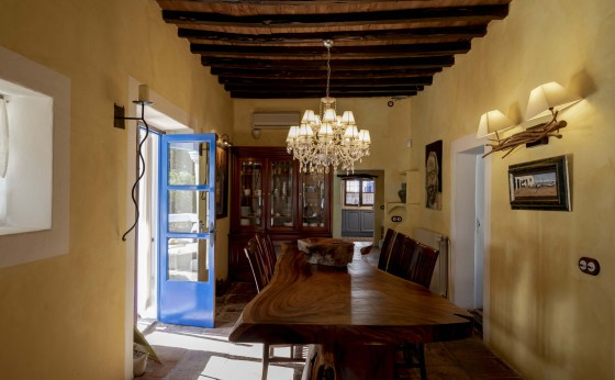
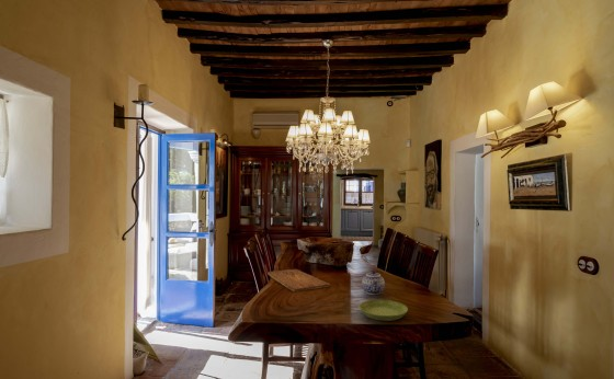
+ cutting board [266,268,331,292]
+ teapot [361,269,386,296]
+ saucer [359,299,409,322]
